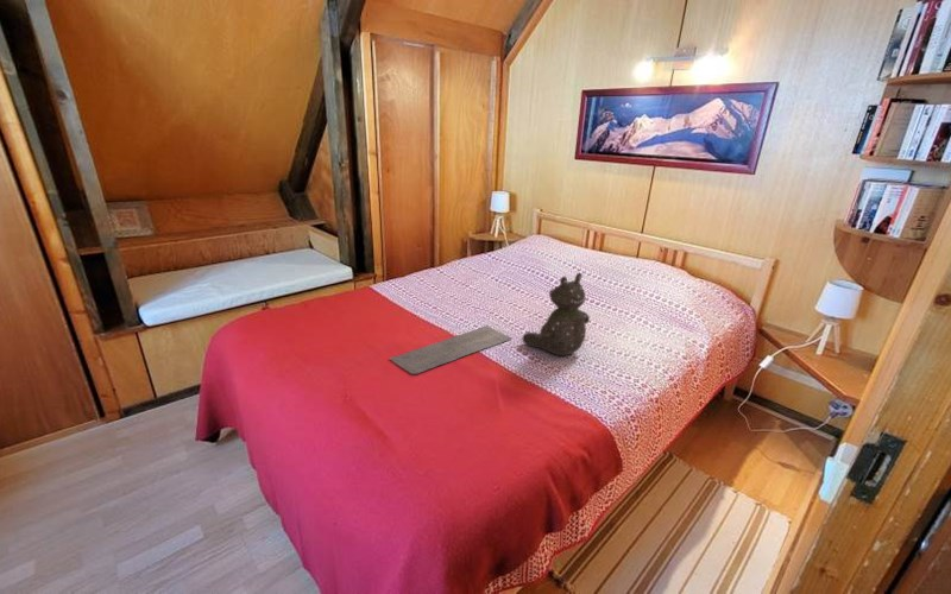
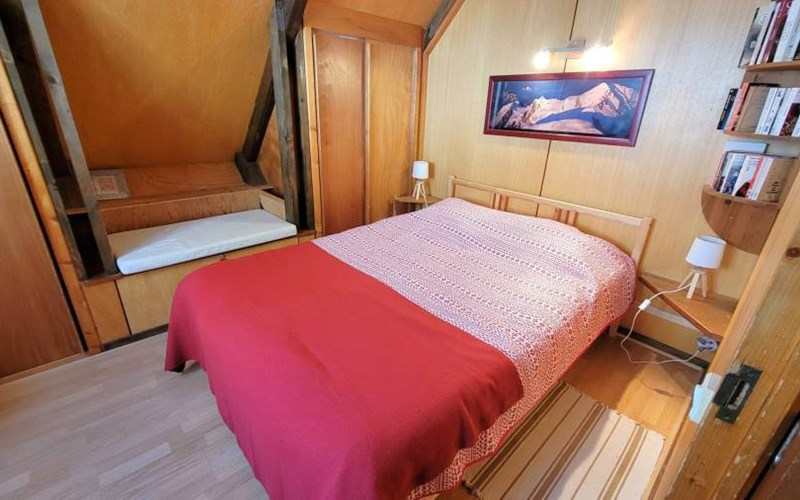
- teddy bear [522,271,591,356]
- bath mat [389,324,512,375]
